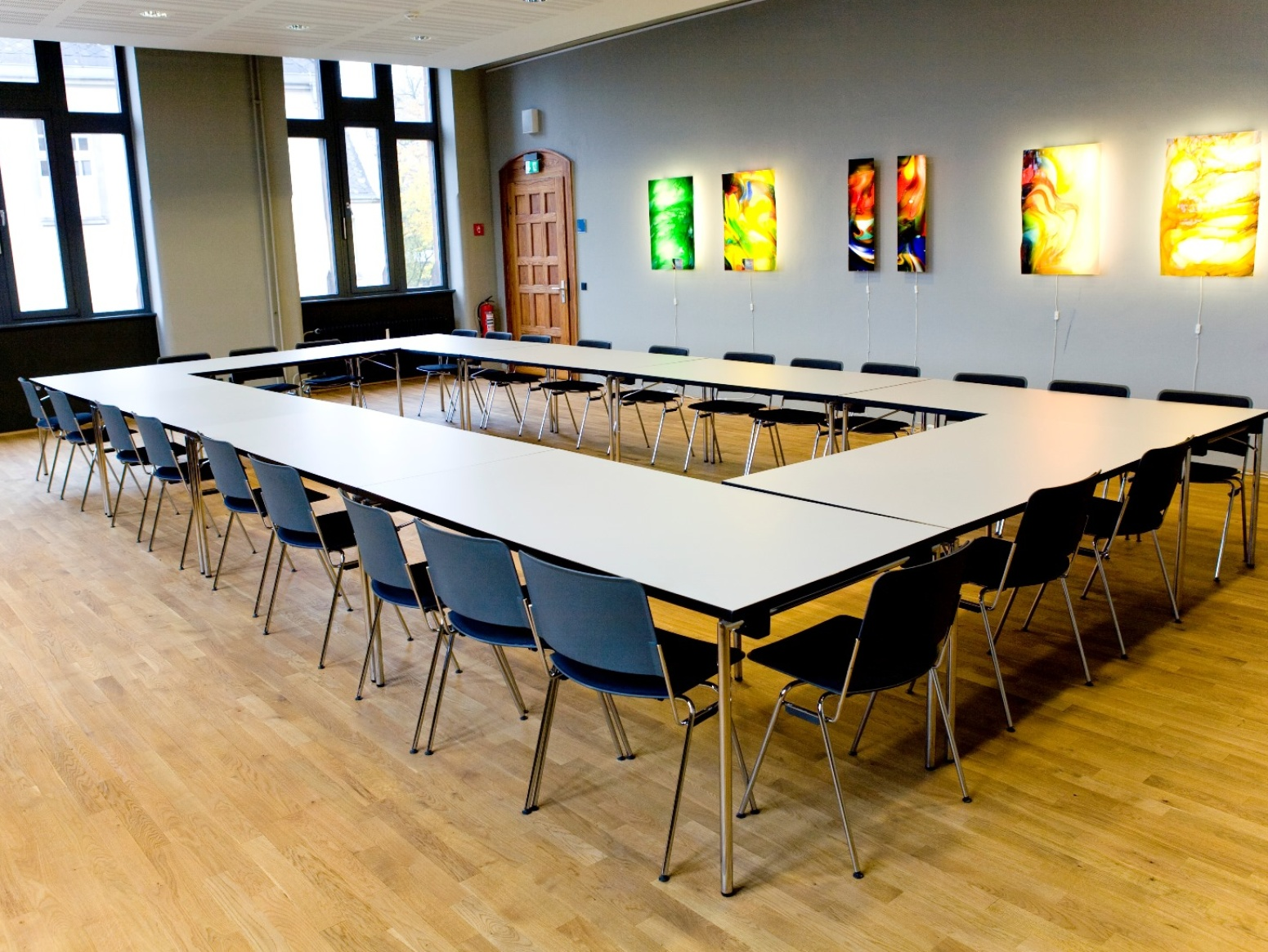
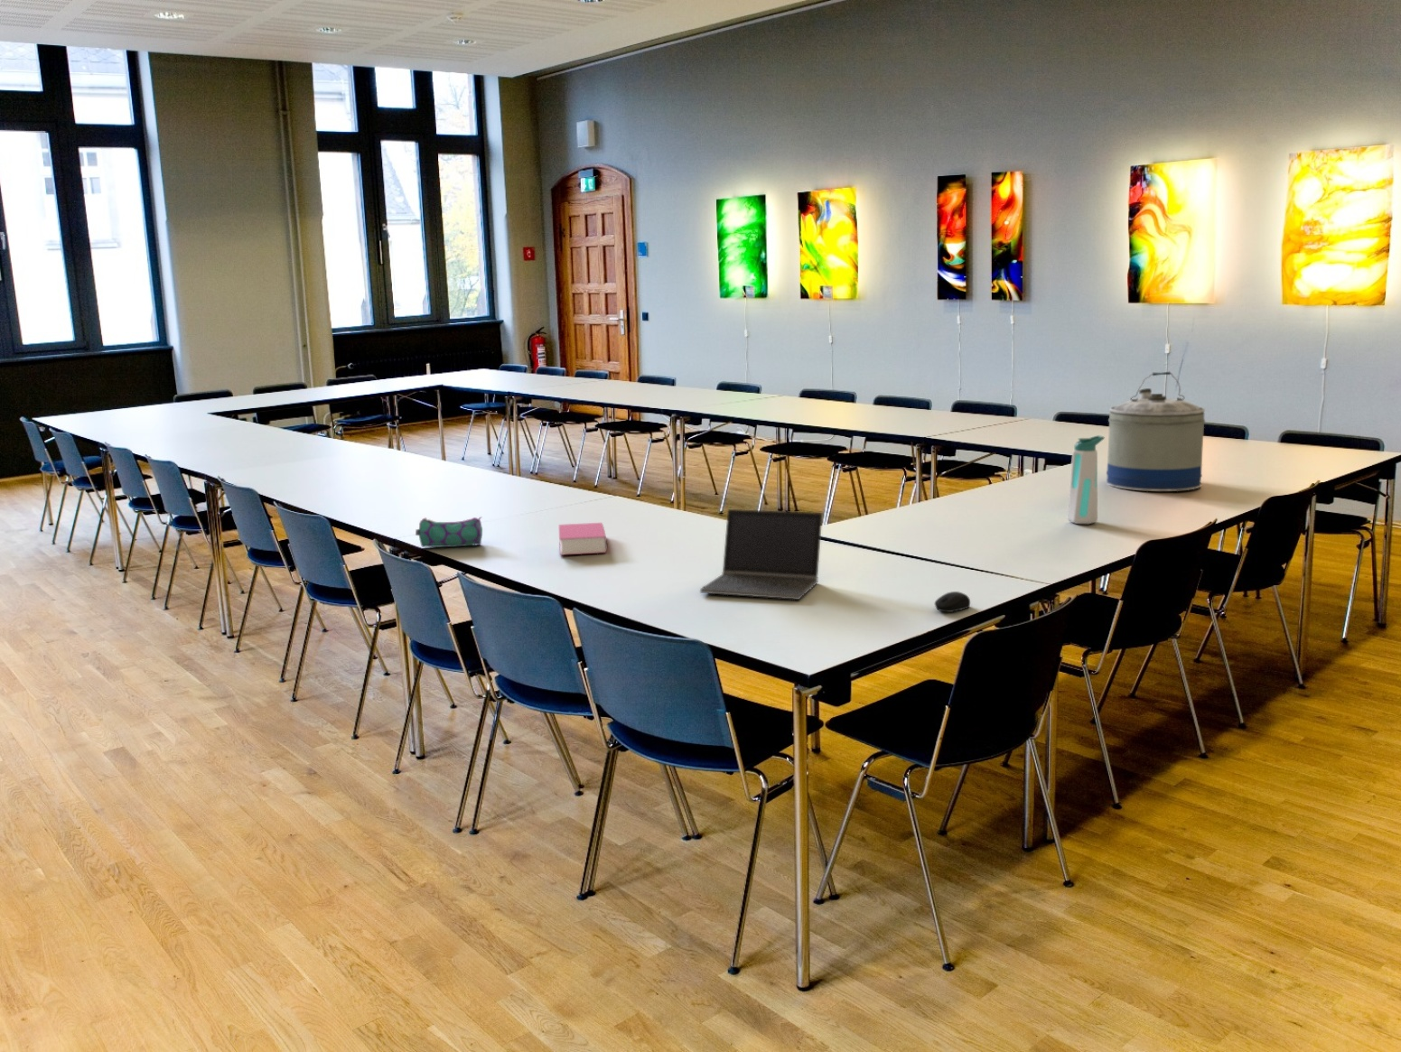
+ laptop computer [699,508,823,600]
+ book [558,522,609,556]
+ water jug [1106,371,1205,492]
+ water bottle [1067,434,1106,525]
+ computer mouse [934,590,971,613]
+ pencil case [414,516,483,548]
